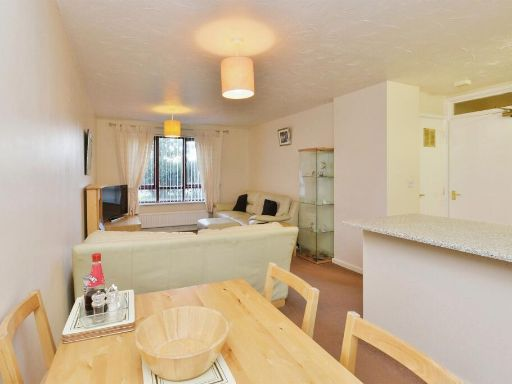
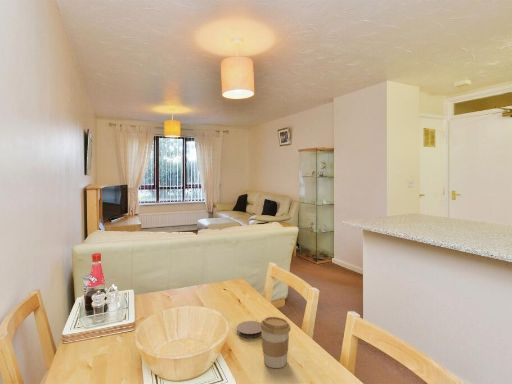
+ coffee cup [260,316,292,369]
+ coaster [236,320,262,339]
